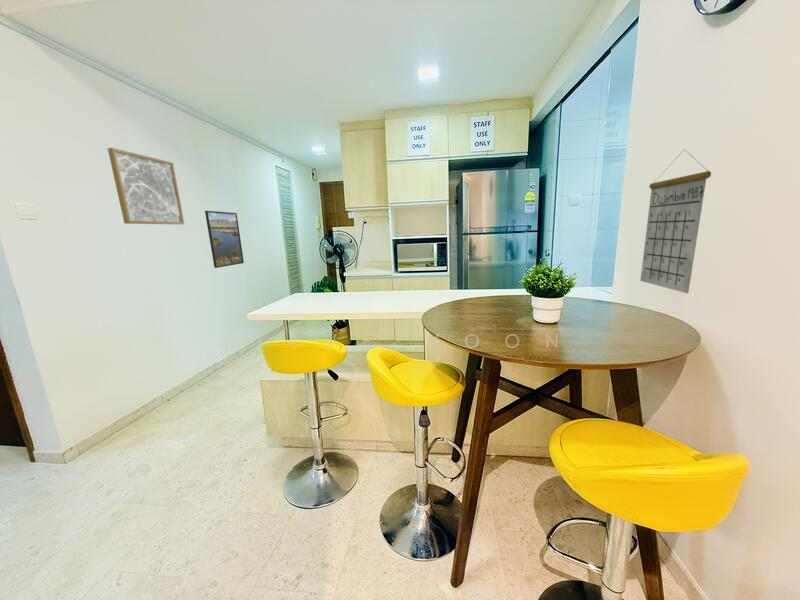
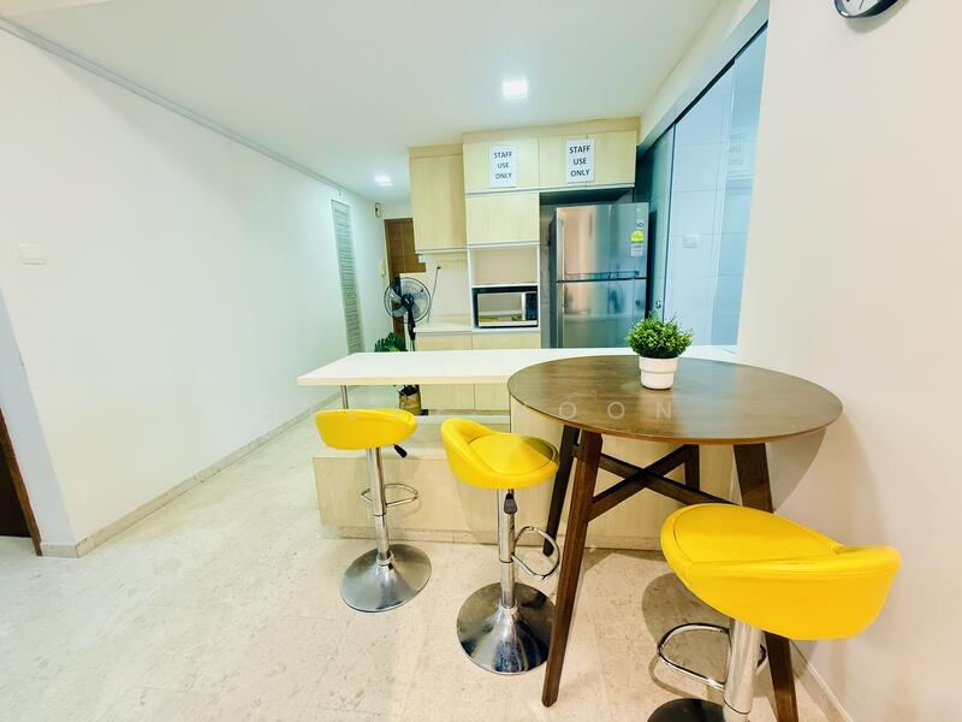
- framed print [204,210,245,269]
- calendar [639,148,712,295]
- wall art [107,147,185,226]
